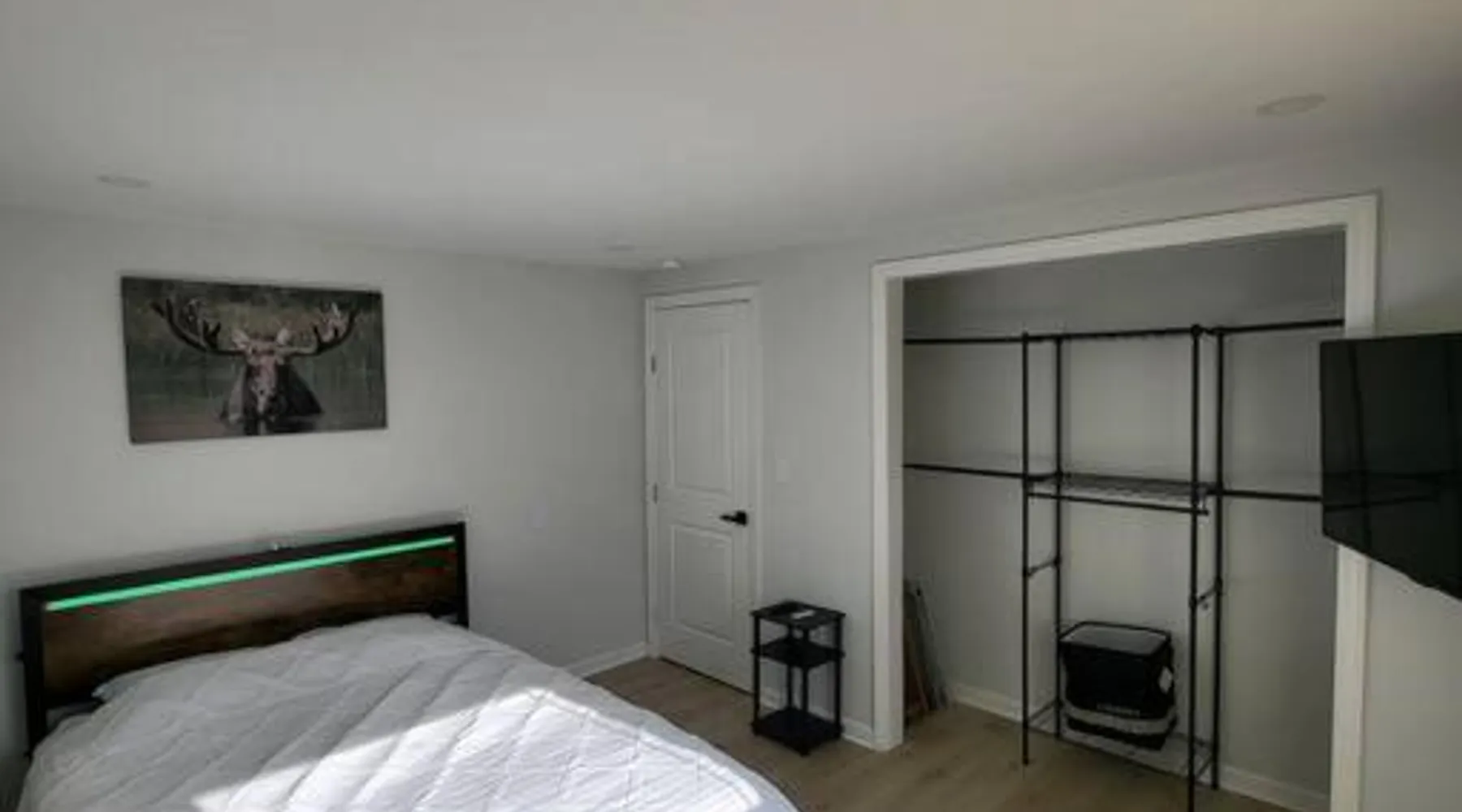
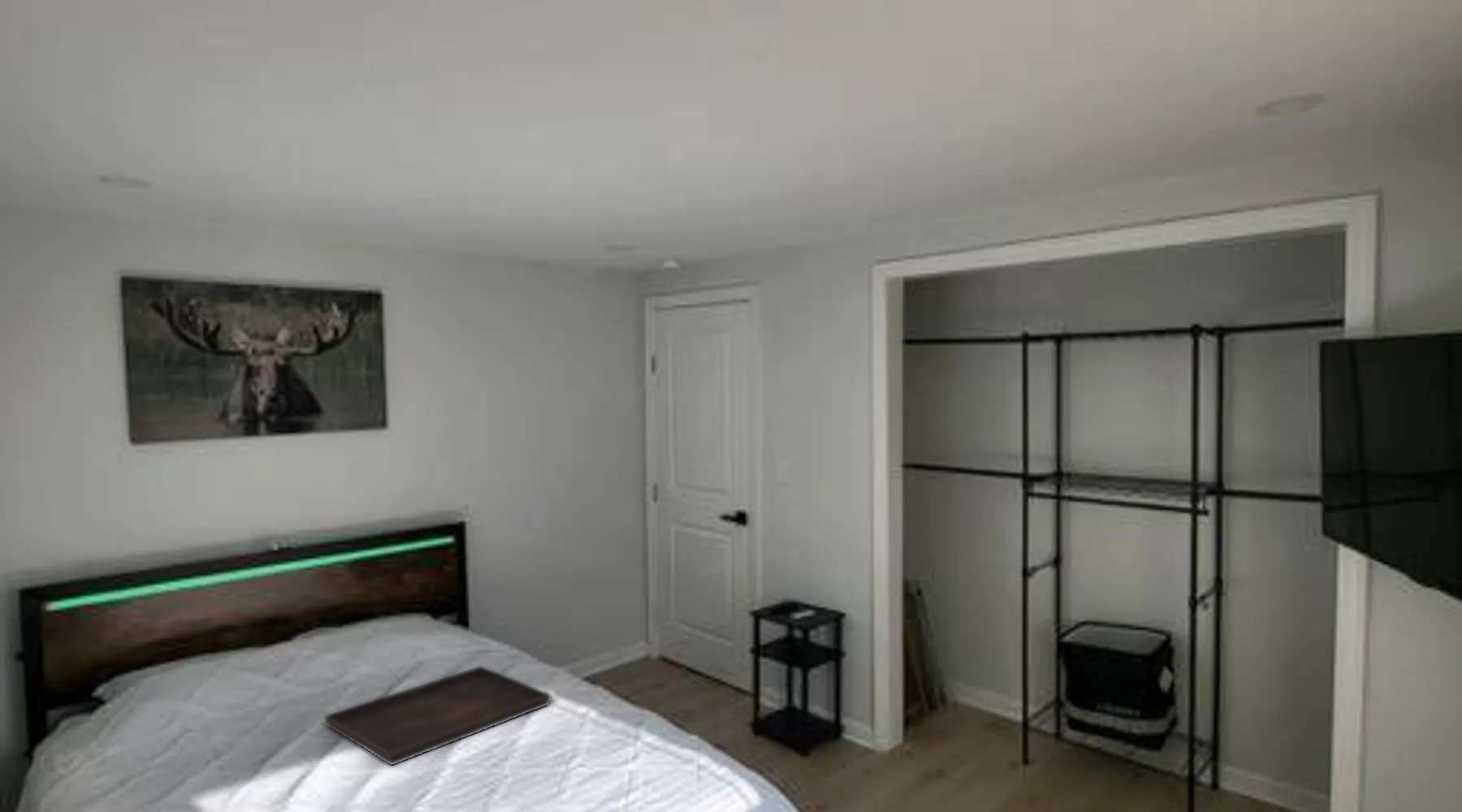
+ serving tray [323,665,552,767]
